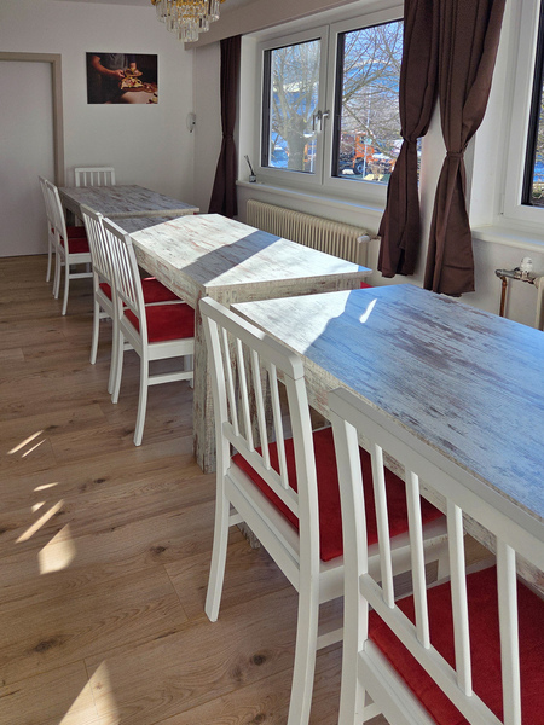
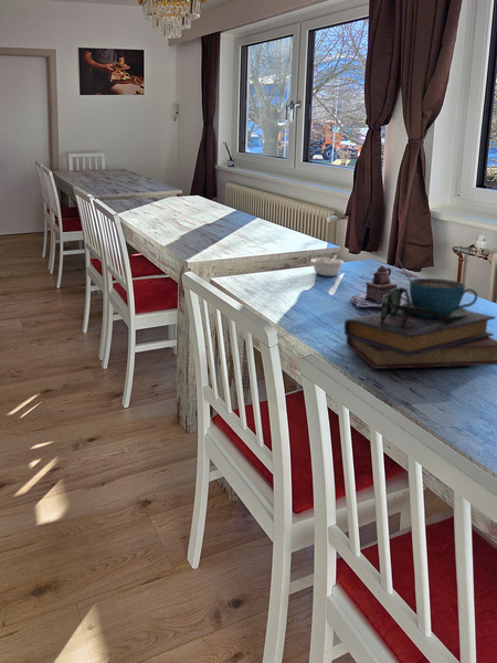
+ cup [342,255,497,370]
+ teapot [349,265,405,308]
+ legume [309,254,346,277]
